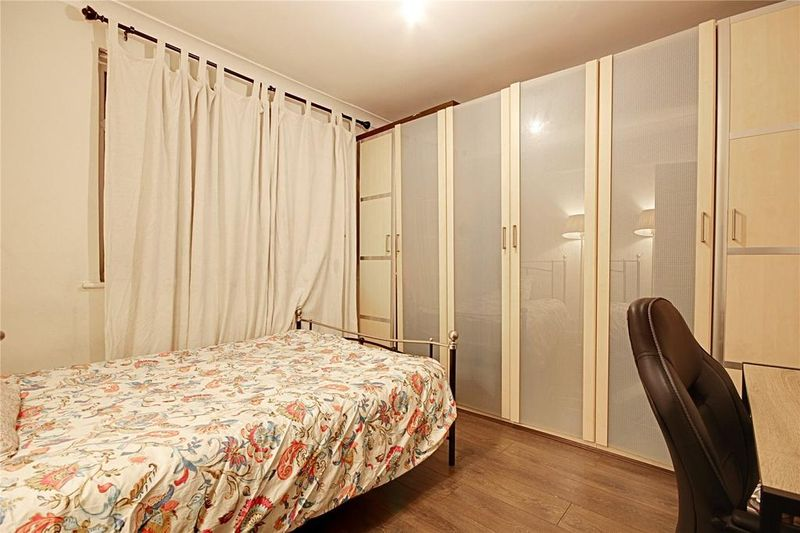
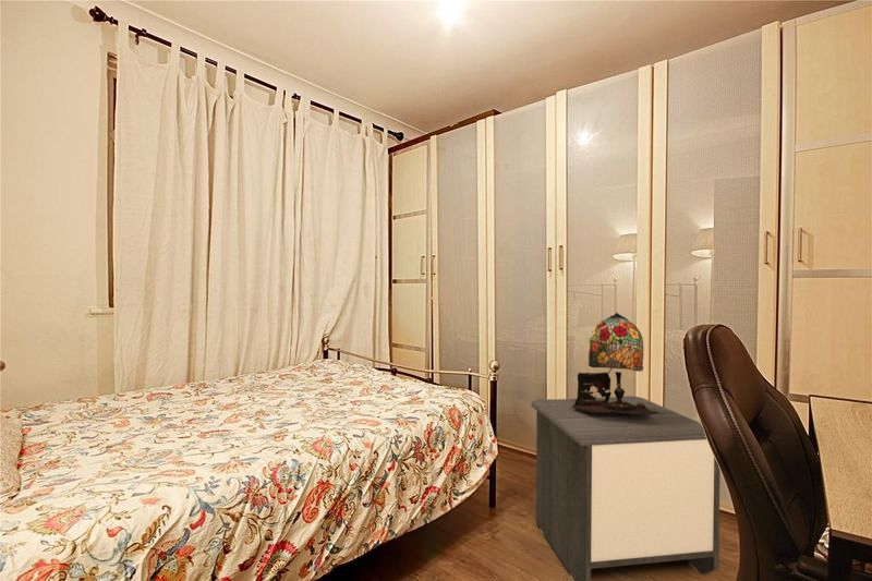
+ table lamp [572,312,659,414]
+ nightstand [531,395,722,581]
